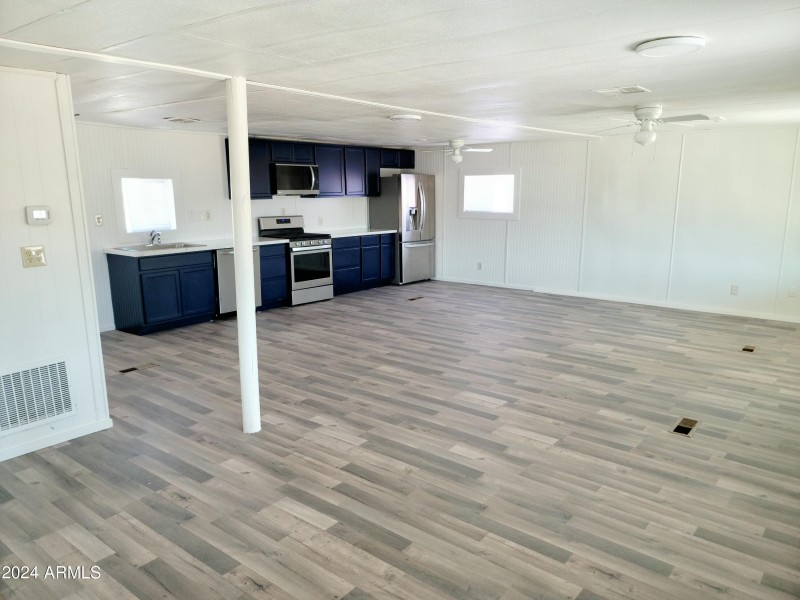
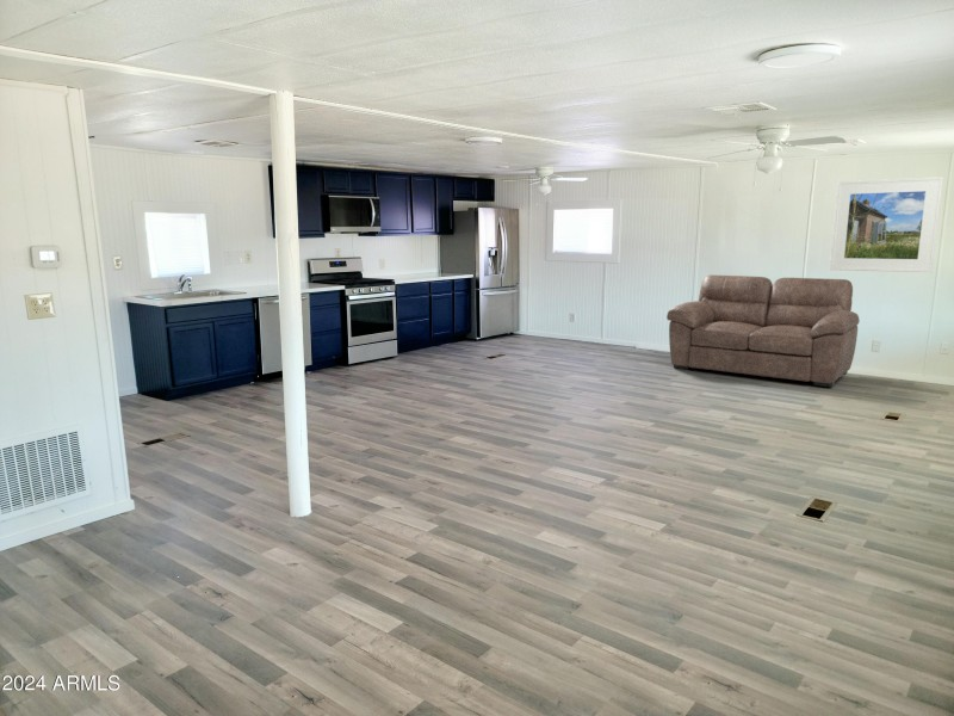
+ sofa [665,273,861,388]
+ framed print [829,175,944,273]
